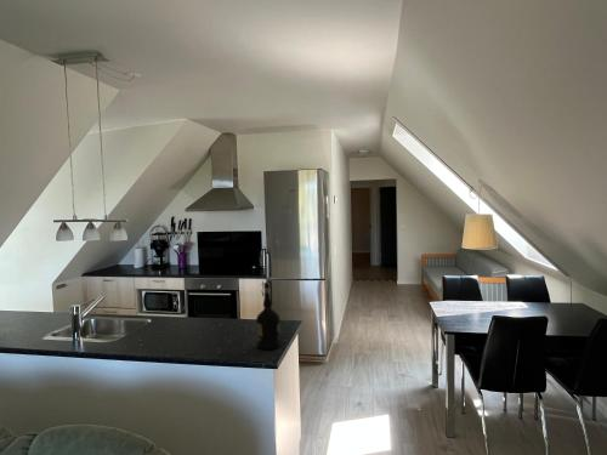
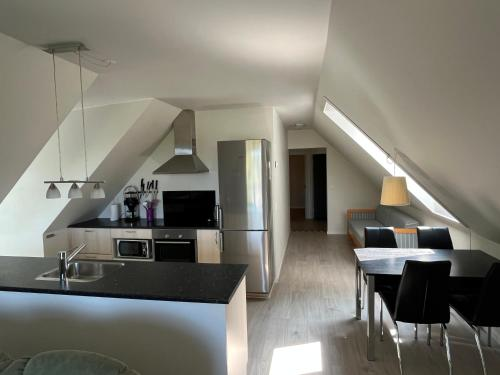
- liquor [255,281,282,351]
